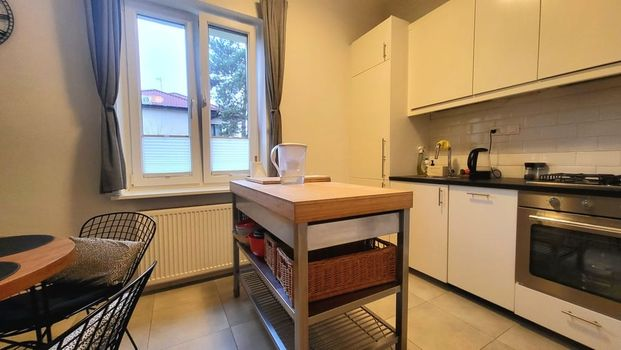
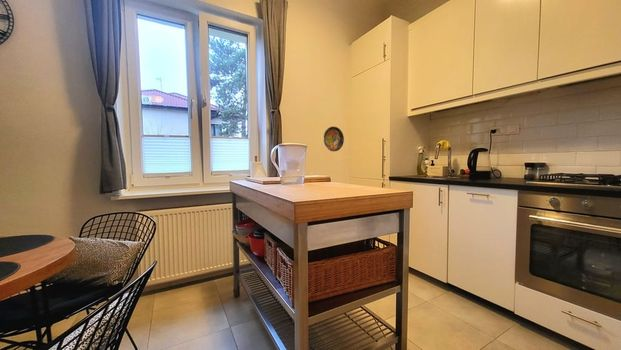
+ decorative plate [323,125,345,152]
